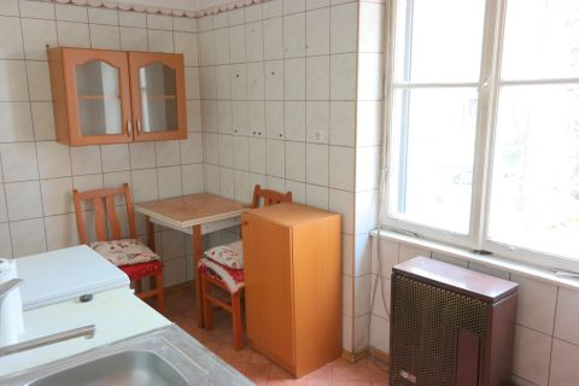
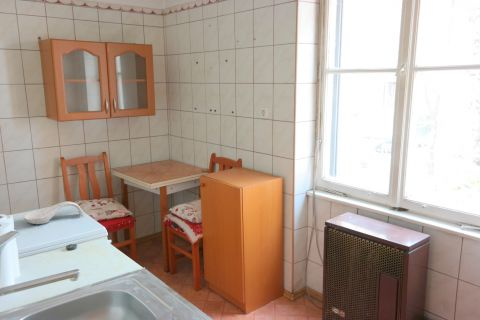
+ spoon rest [23,201,84,225]
